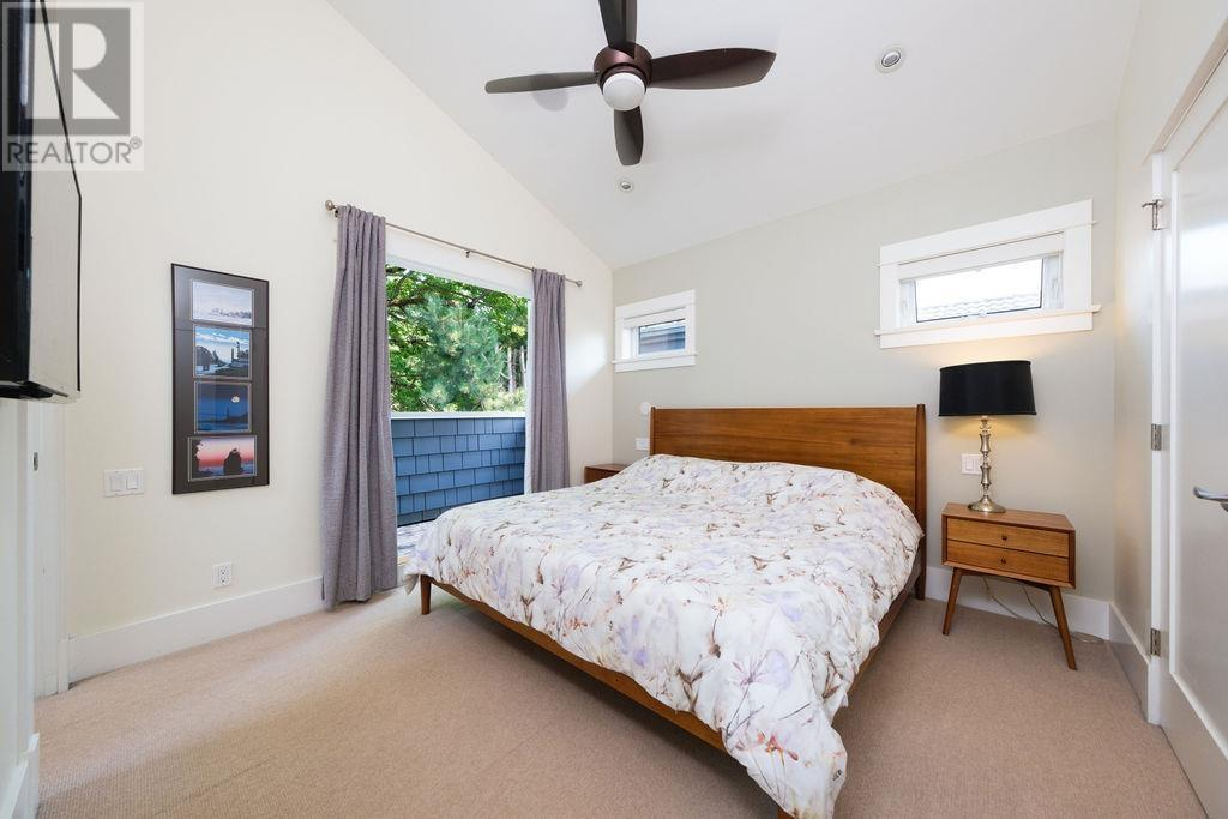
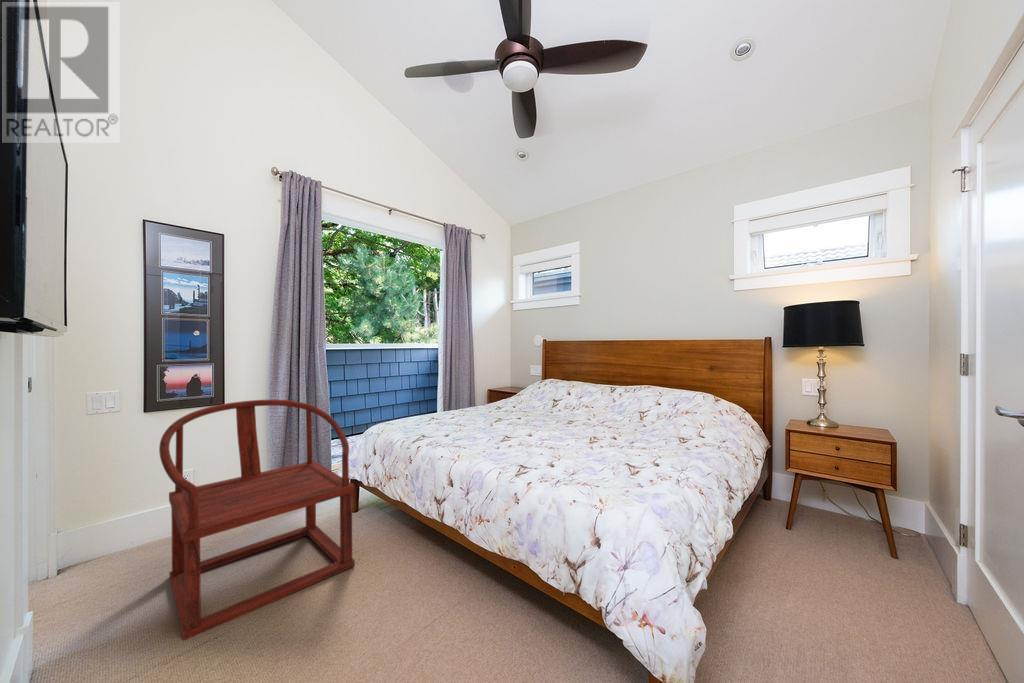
+ armchair [158,399,356,641]
